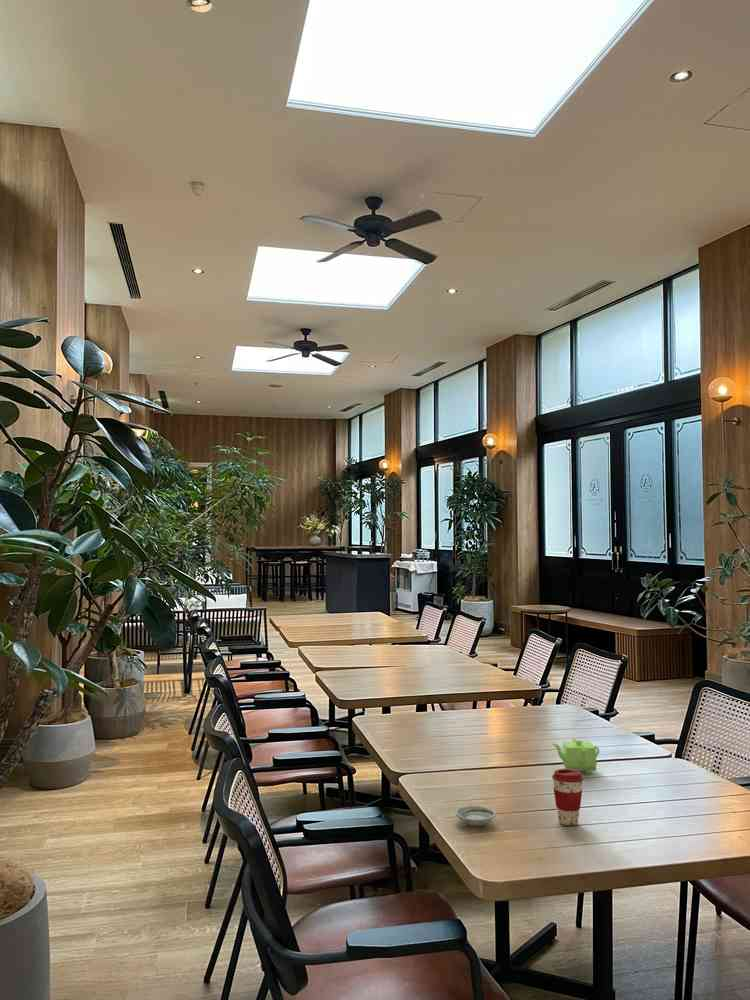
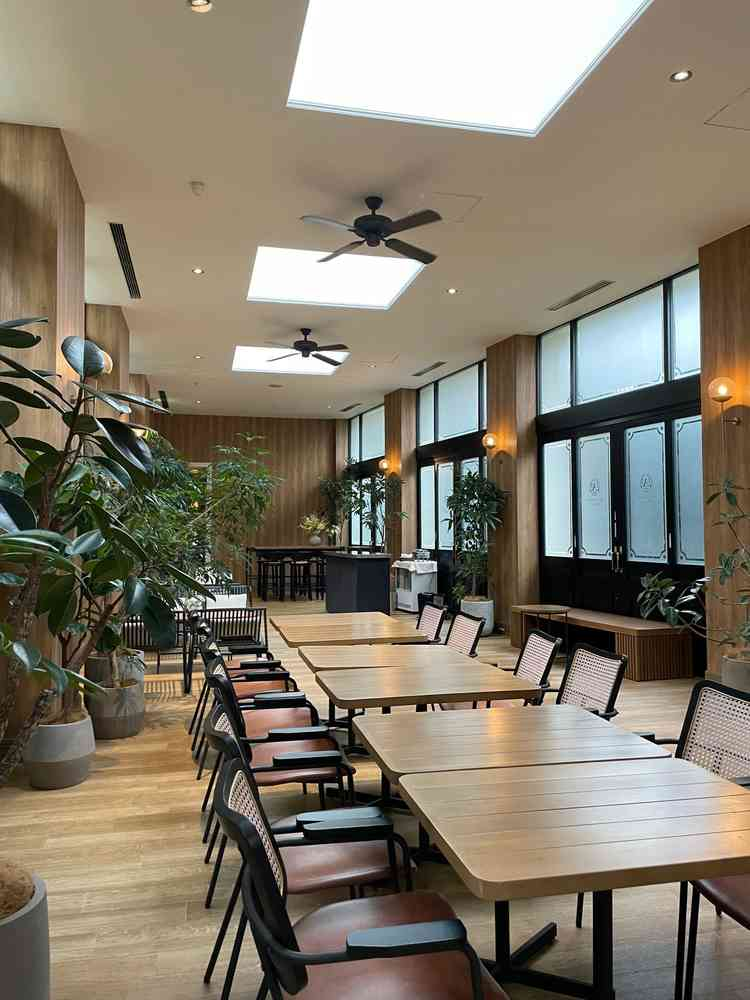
- saucer [454,805,497,827]
- teapot [551,737,600,775]
- coffee cup [551,768,585,826]
